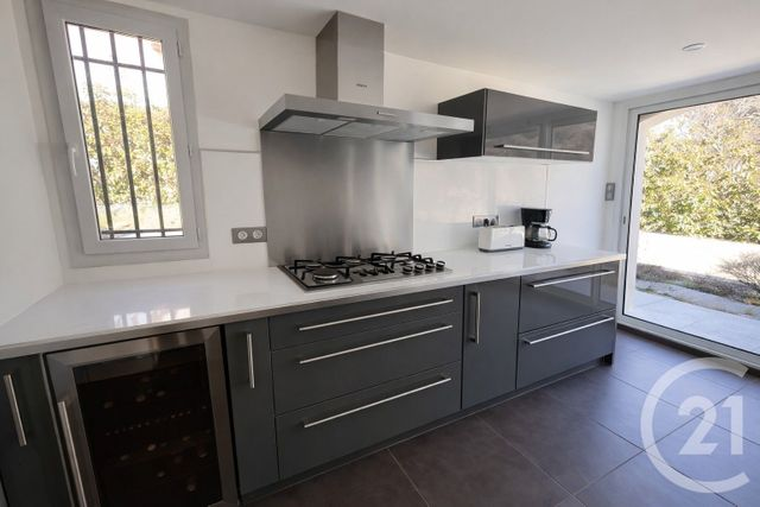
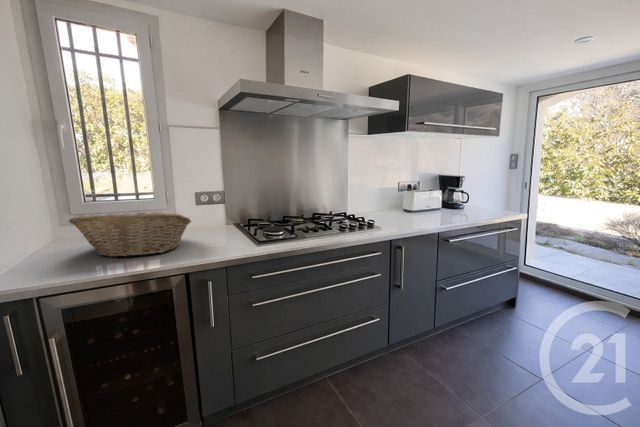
+ fruit basket [68,210,192,258]
